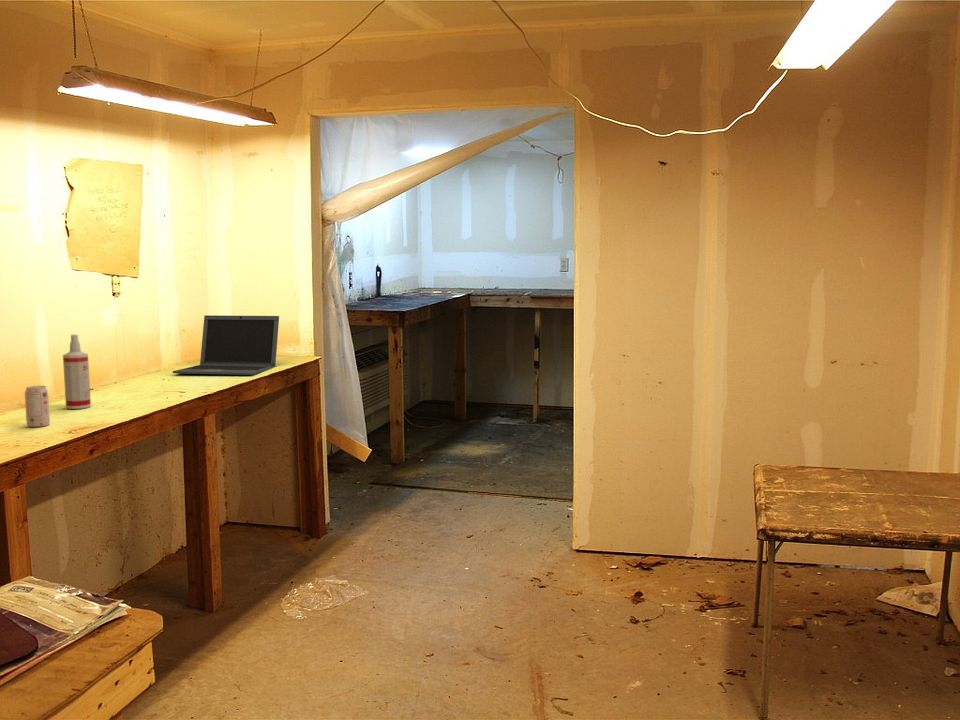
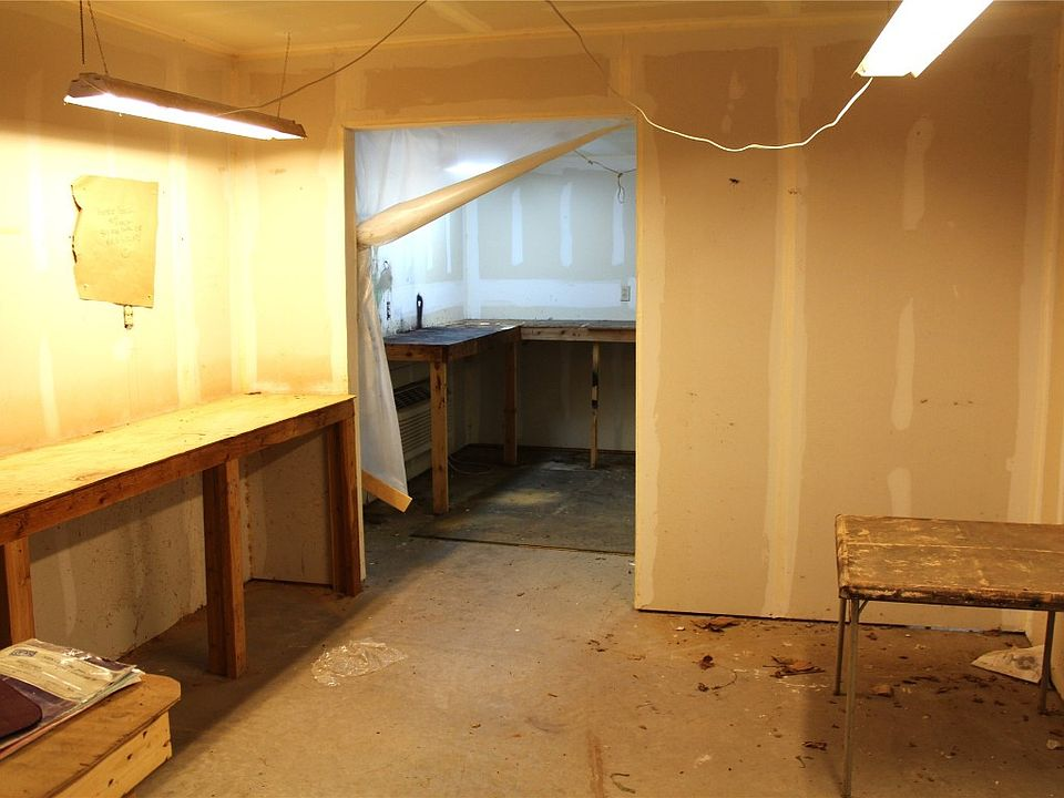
- spray bottle [62,334,92,410]
- beverage can [24,385,51,428]
- laptop [172,314,280,376]
